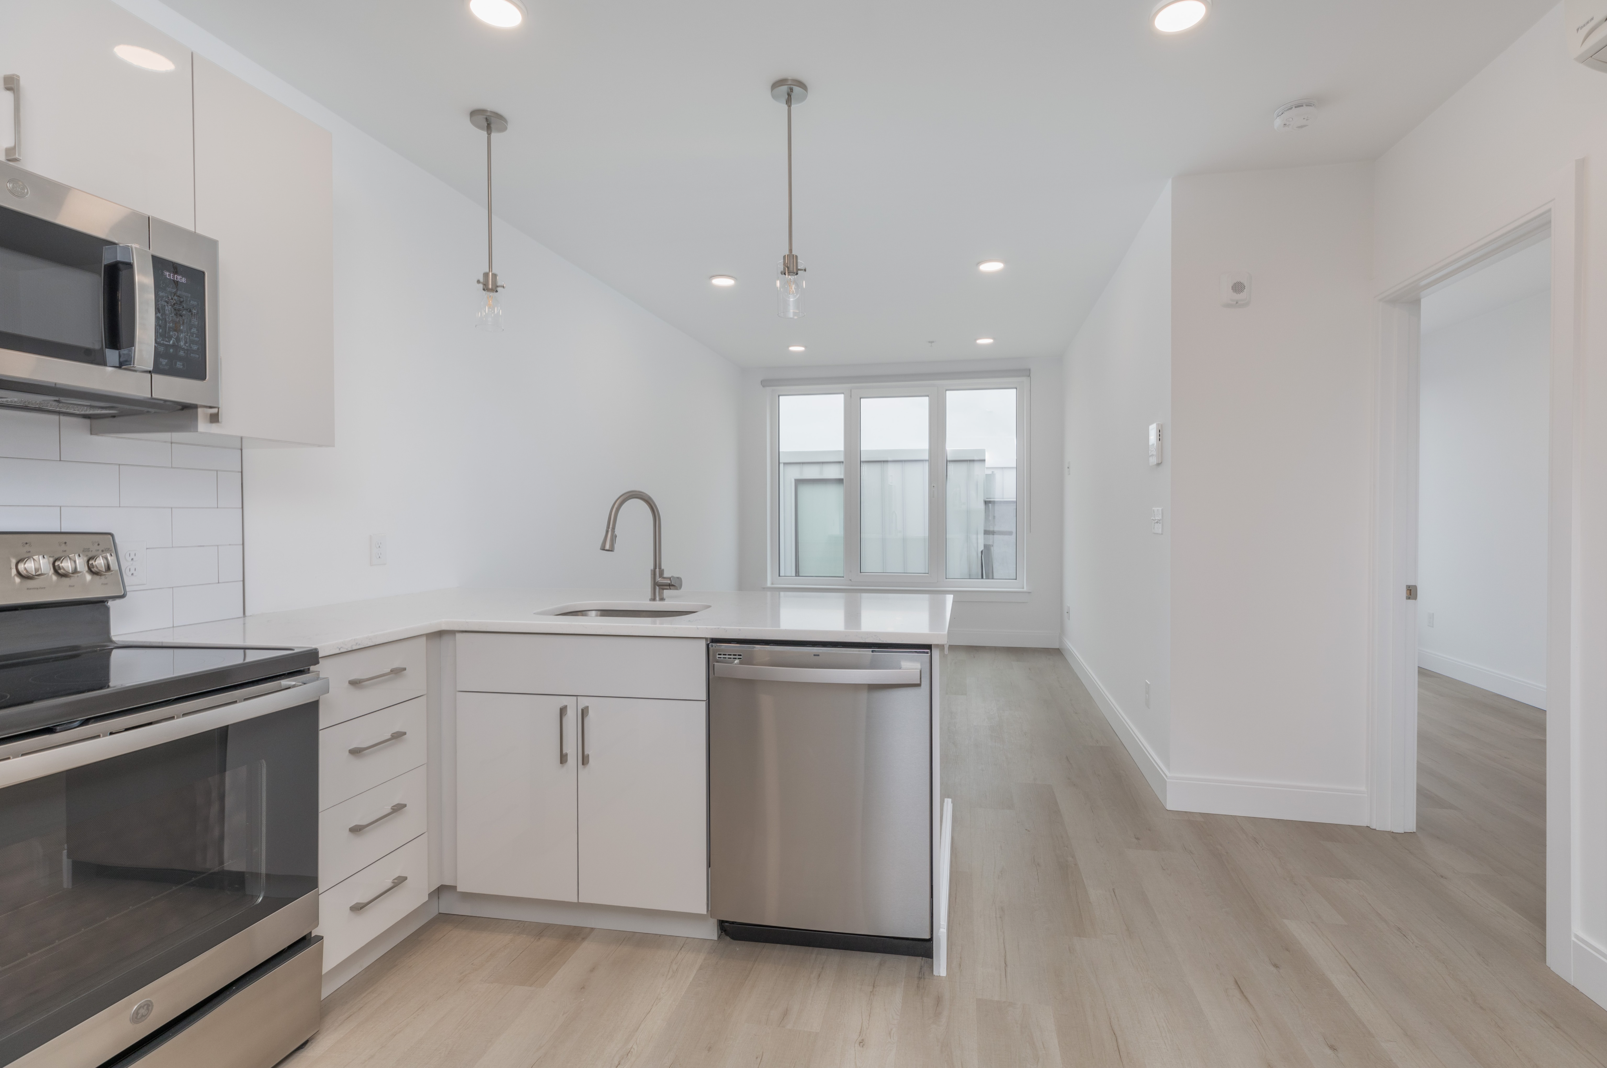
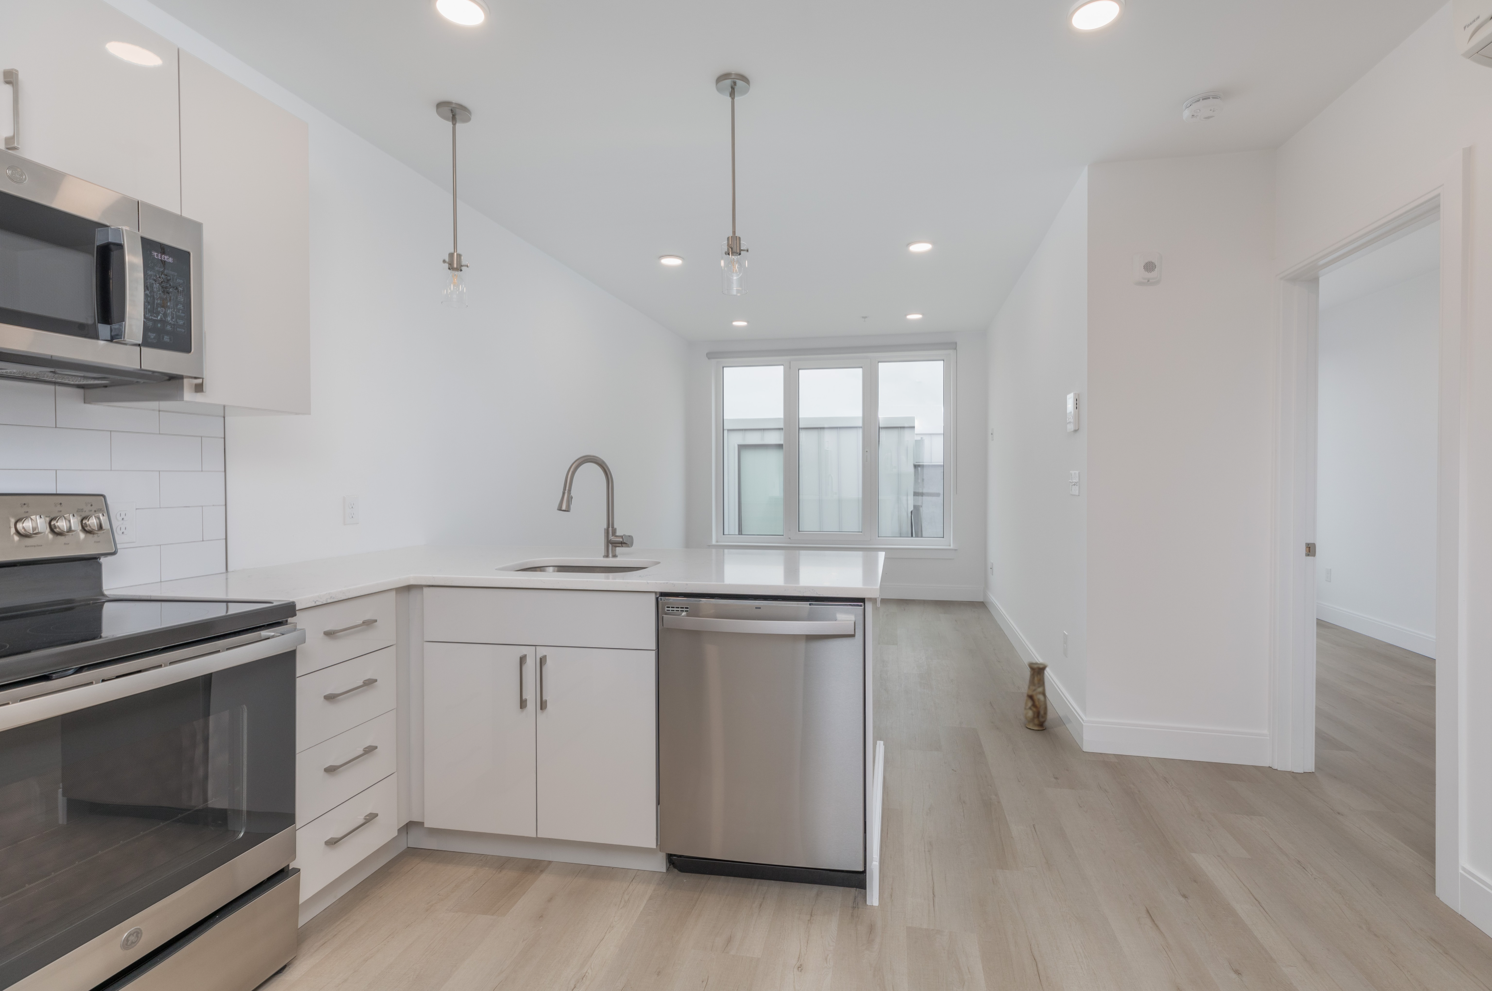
+ vase [1024,660,1048,730]
